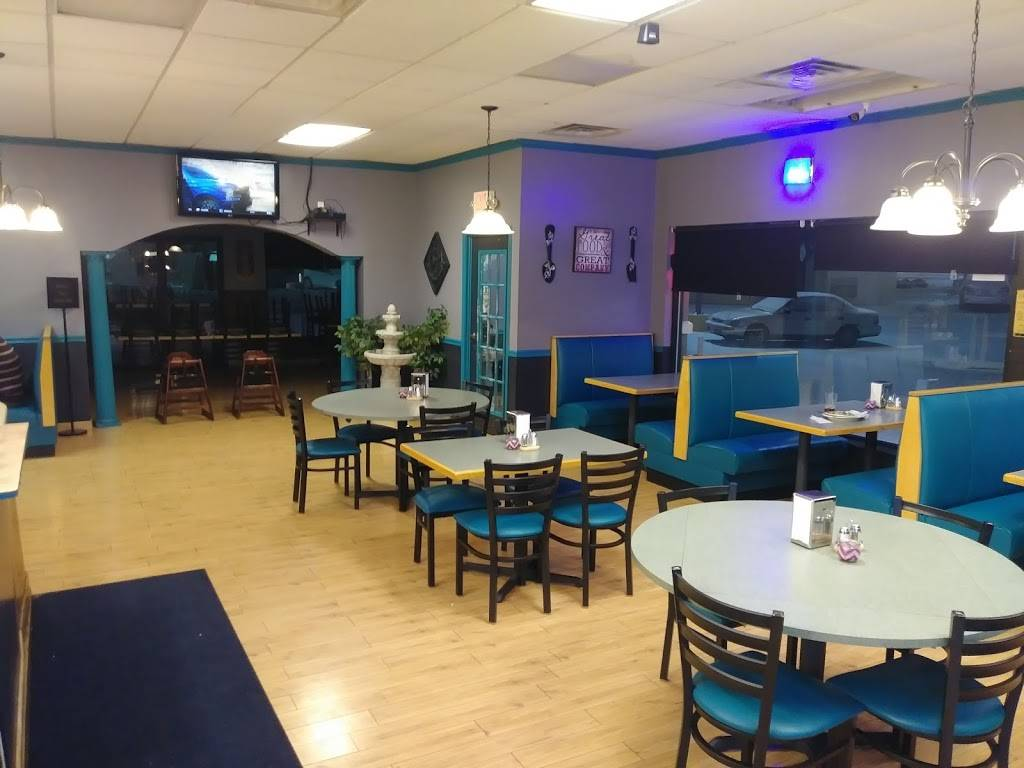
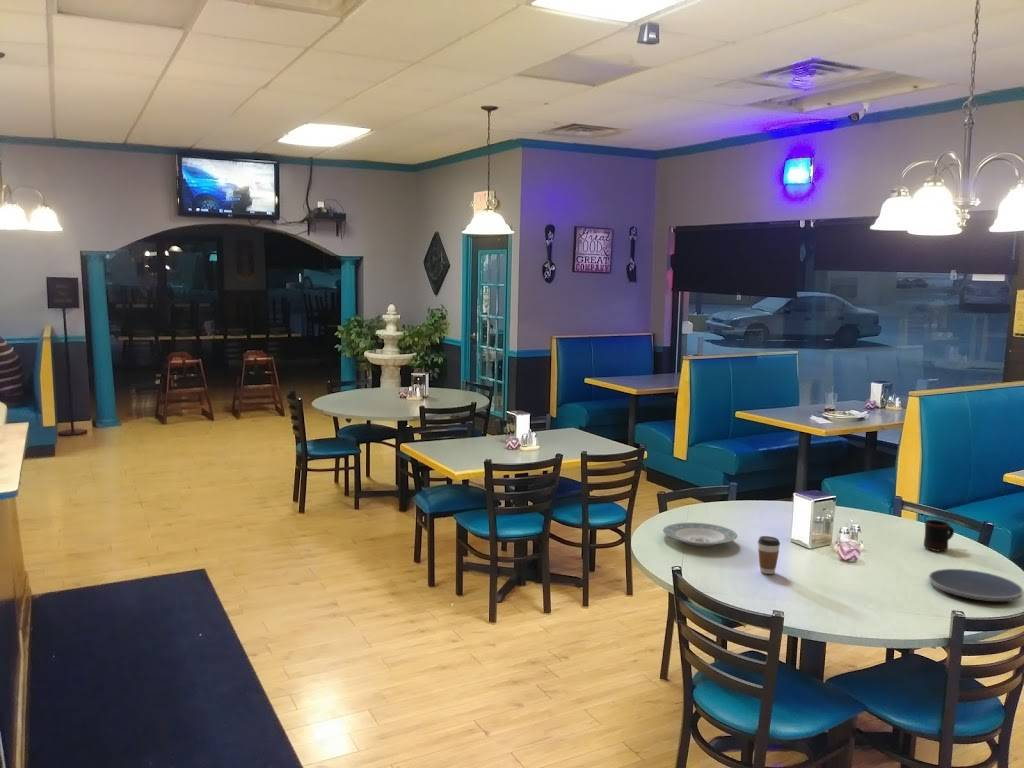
+ mug [923,519,955,552]
+ plate [662,522,738,547]
+ coffee cup [757,535,781,575]
+ plate [927,568,1024,602]
